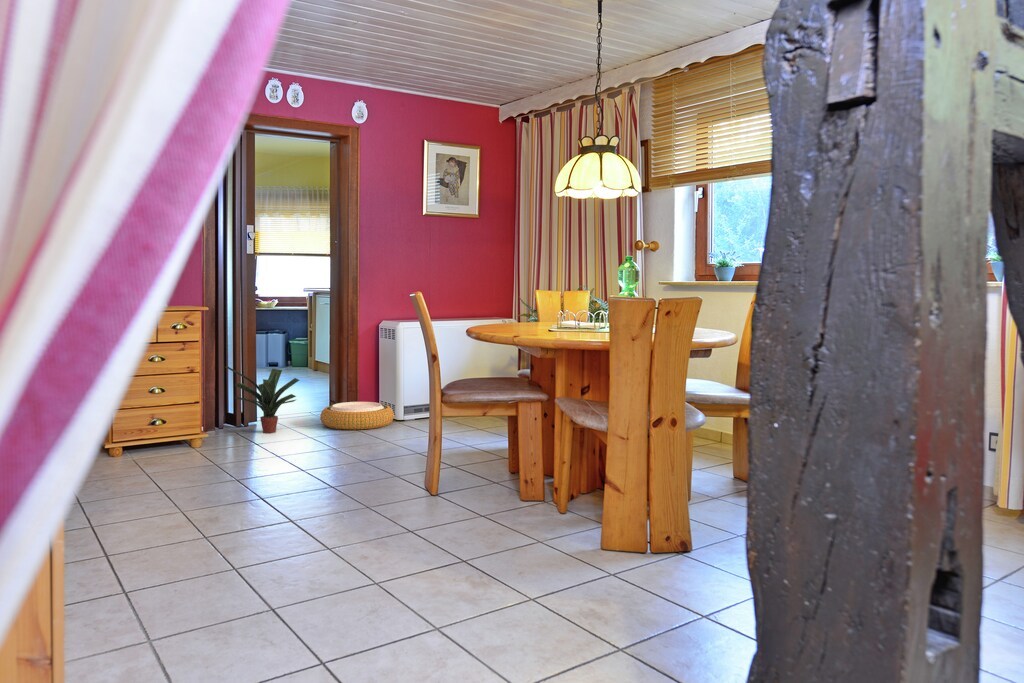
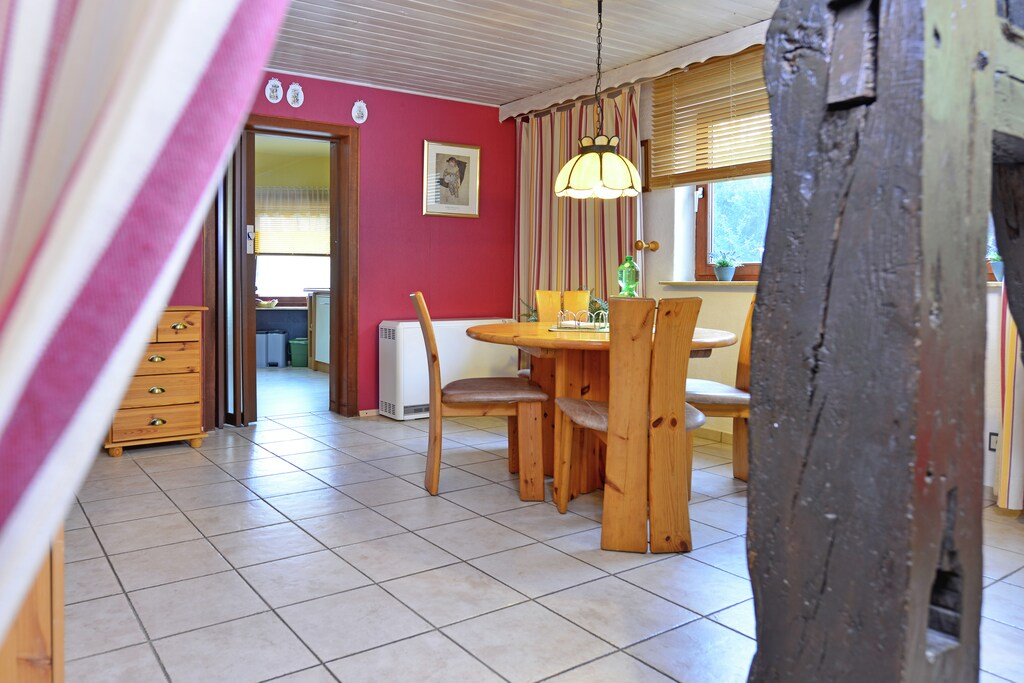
- potted plant [225,365,300,434]
- woven basket [319,401,395,430]
